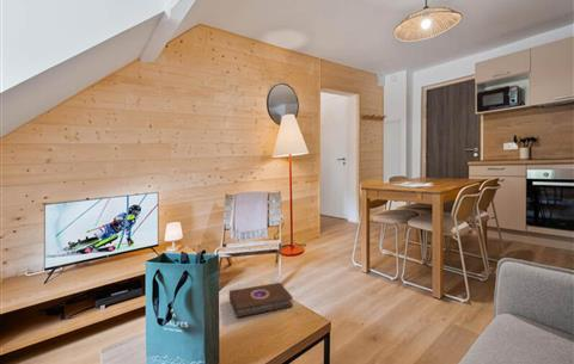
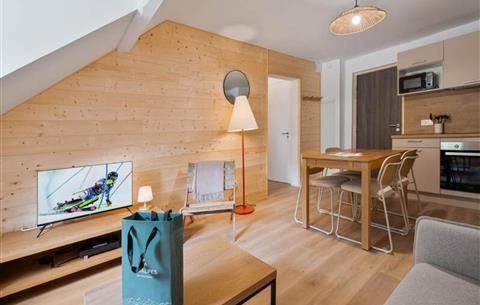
- book [228,282,294,319]
